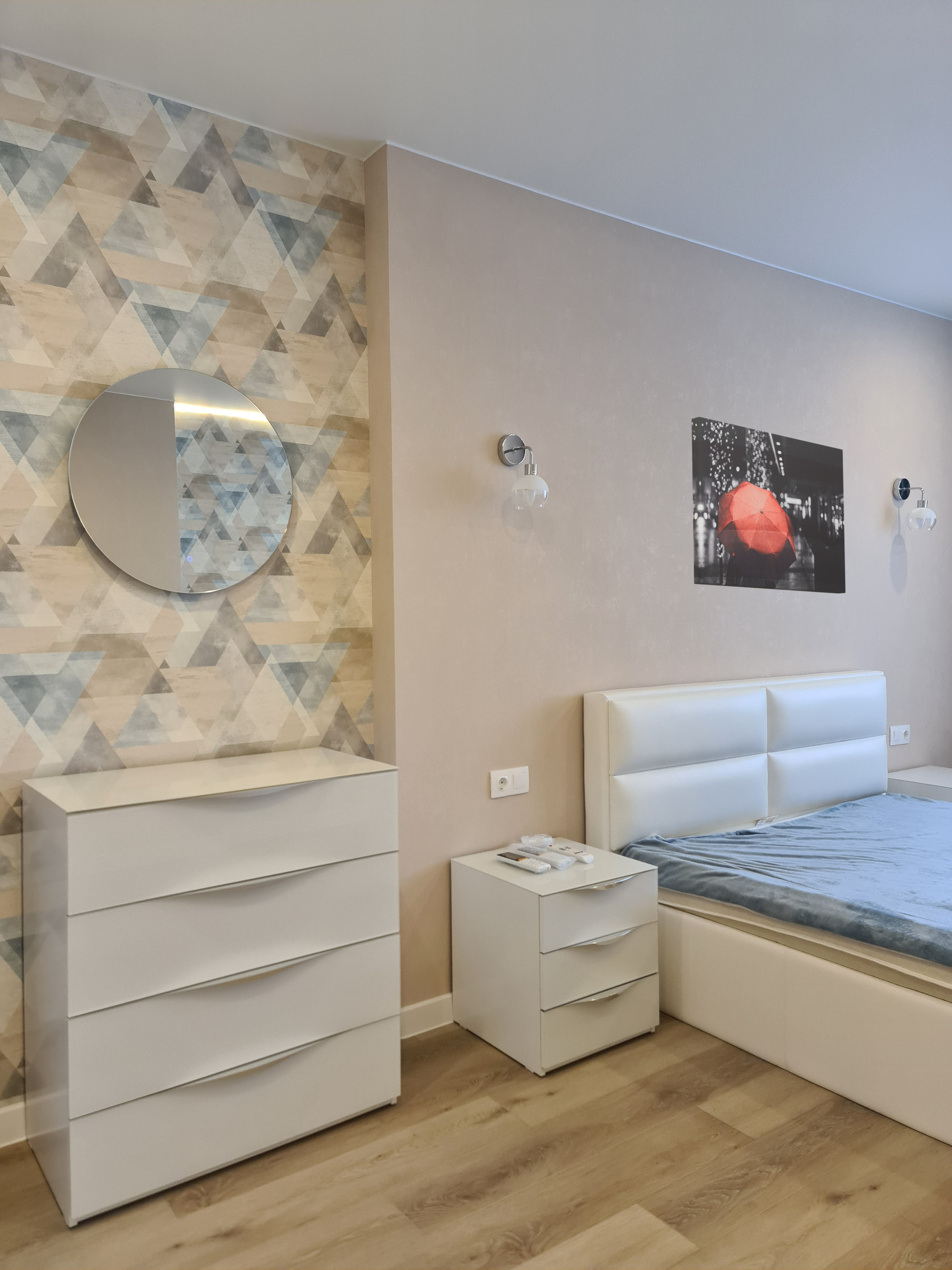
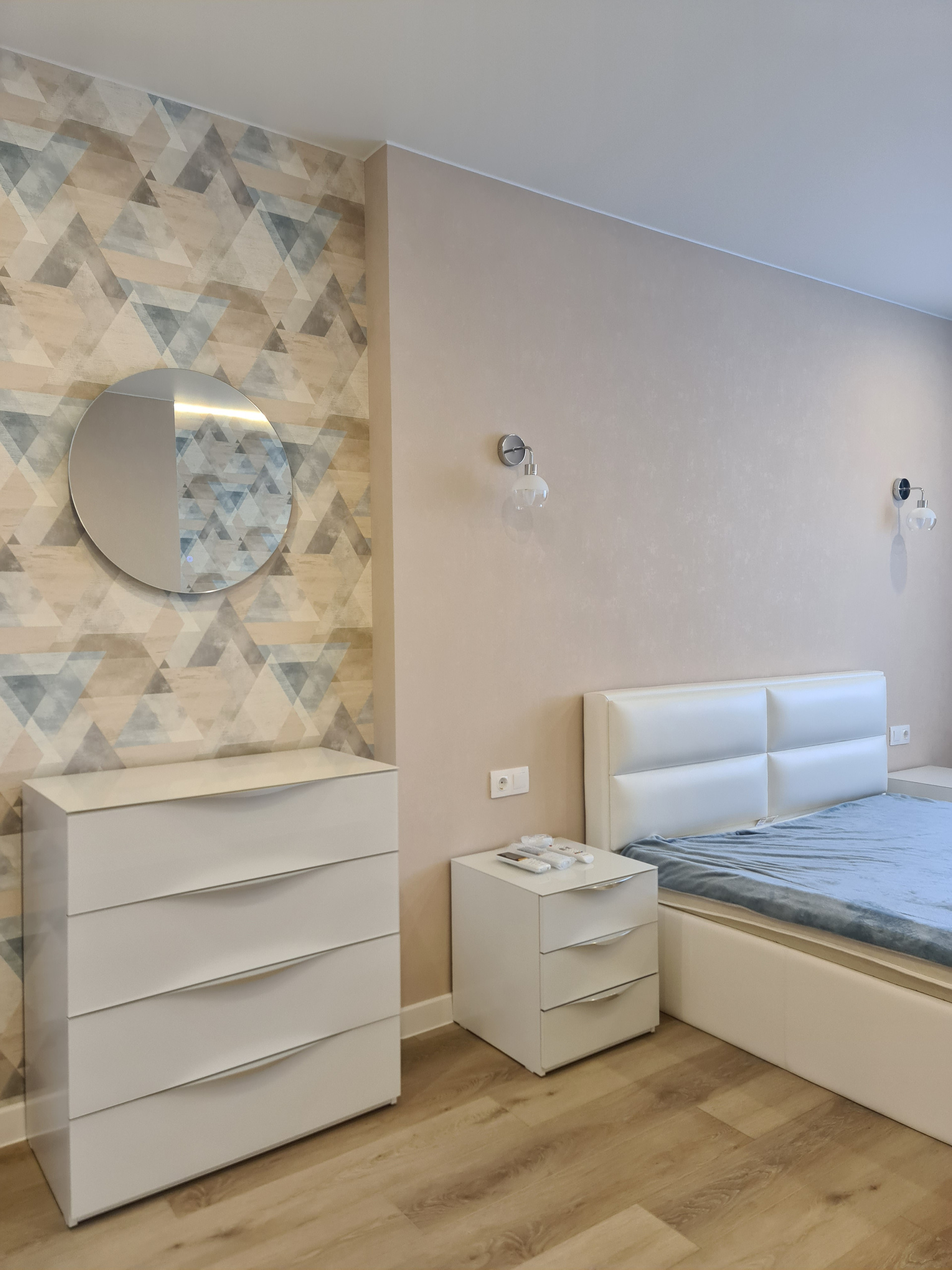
- wall art [691,416,846,594]
